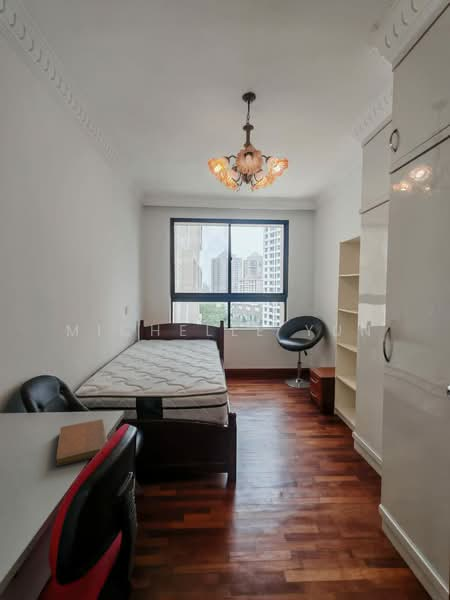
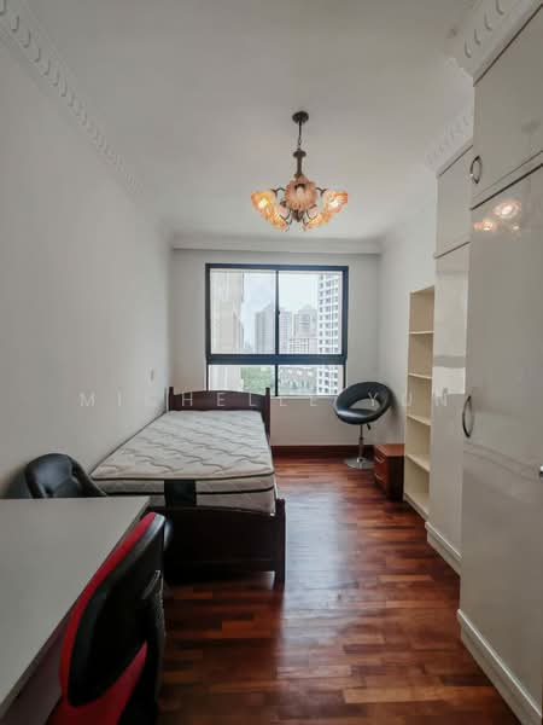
- notebook [55,418,109,467]
